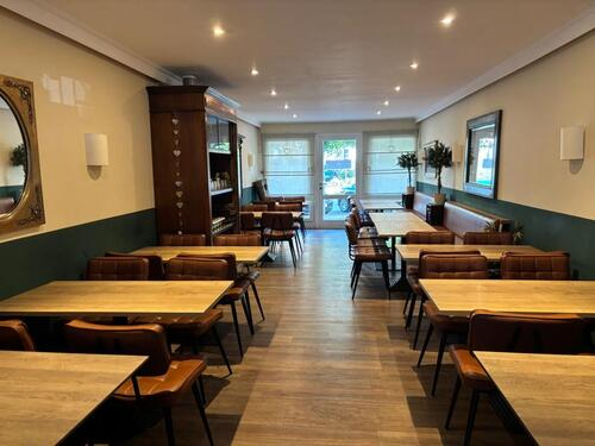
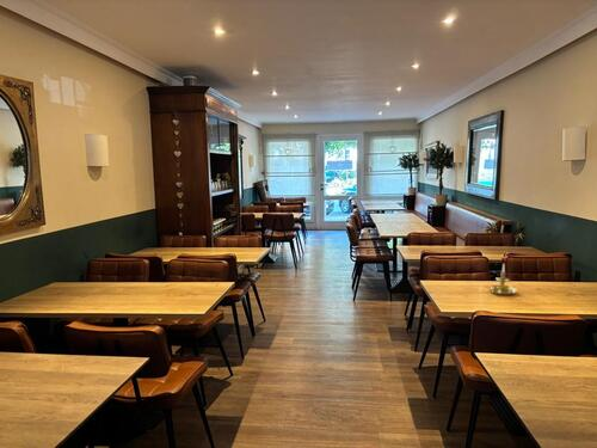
+ candle holder [487,264,517,296]
